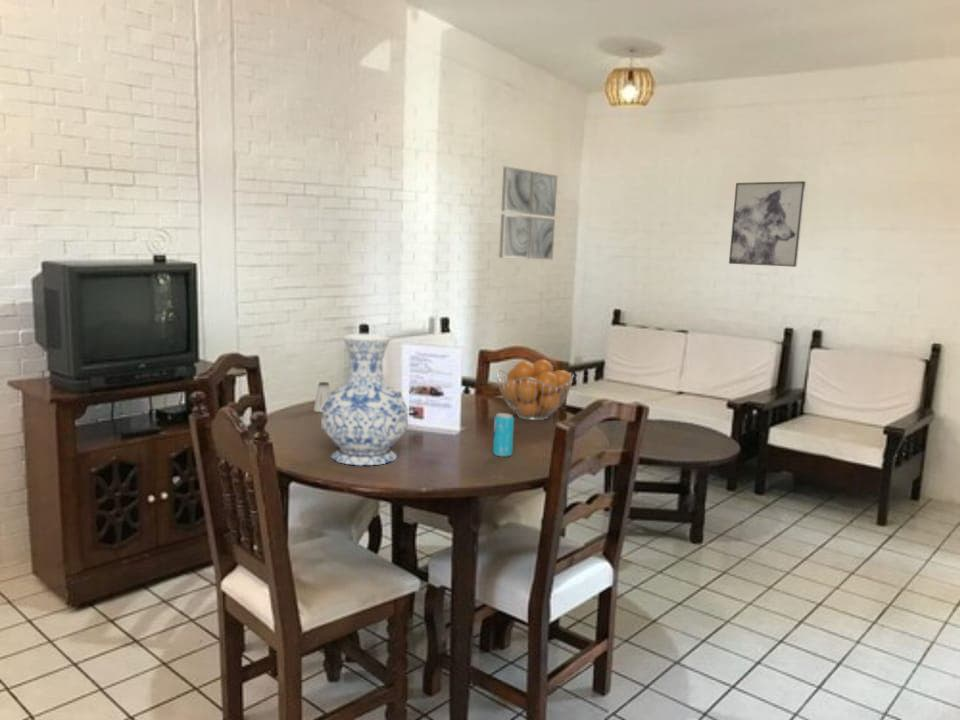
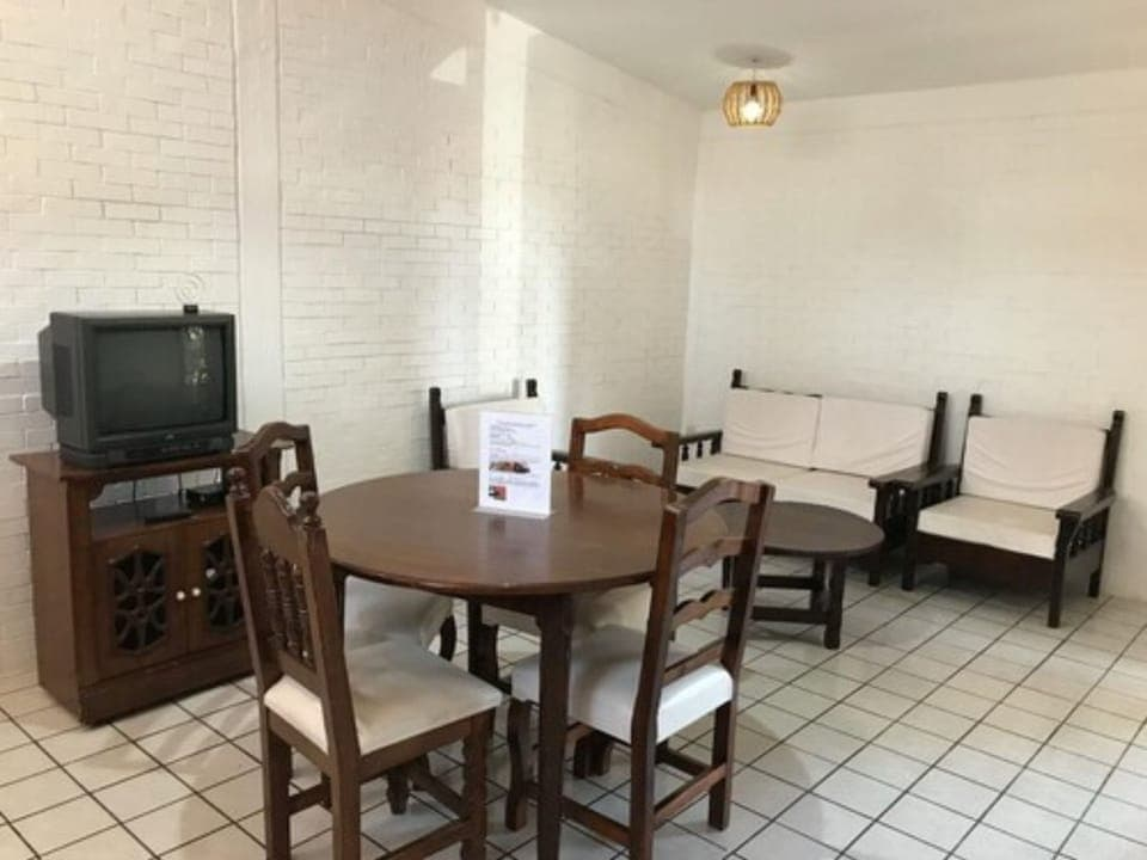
- fruit basket [495,358,575,421]
- saltshaker [312,381,331,413]
- wall art [728,180,806,268]
- wall art [498,165,558,260]
- vase [320,333,409,466]
- beverage can [492,412,515,458]
